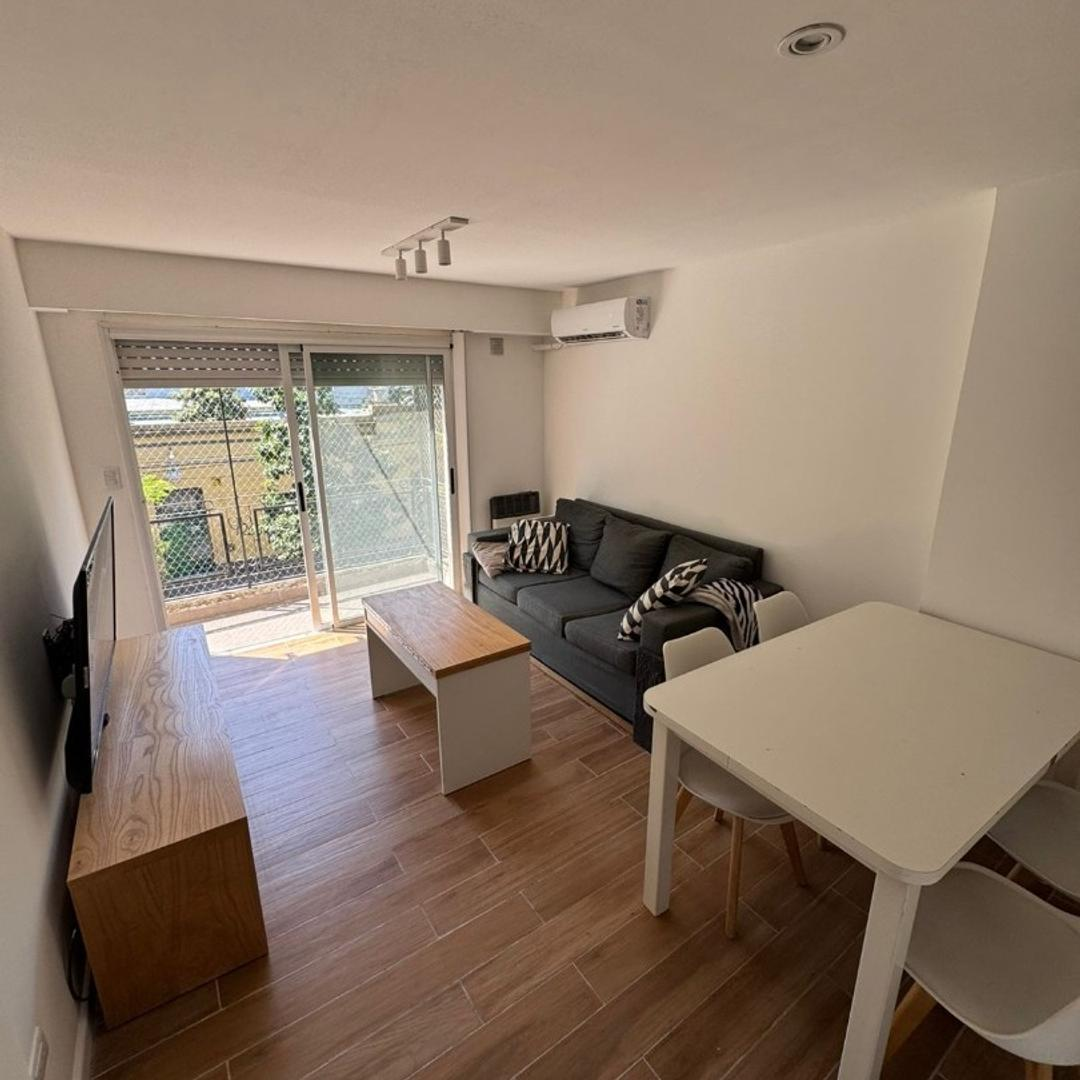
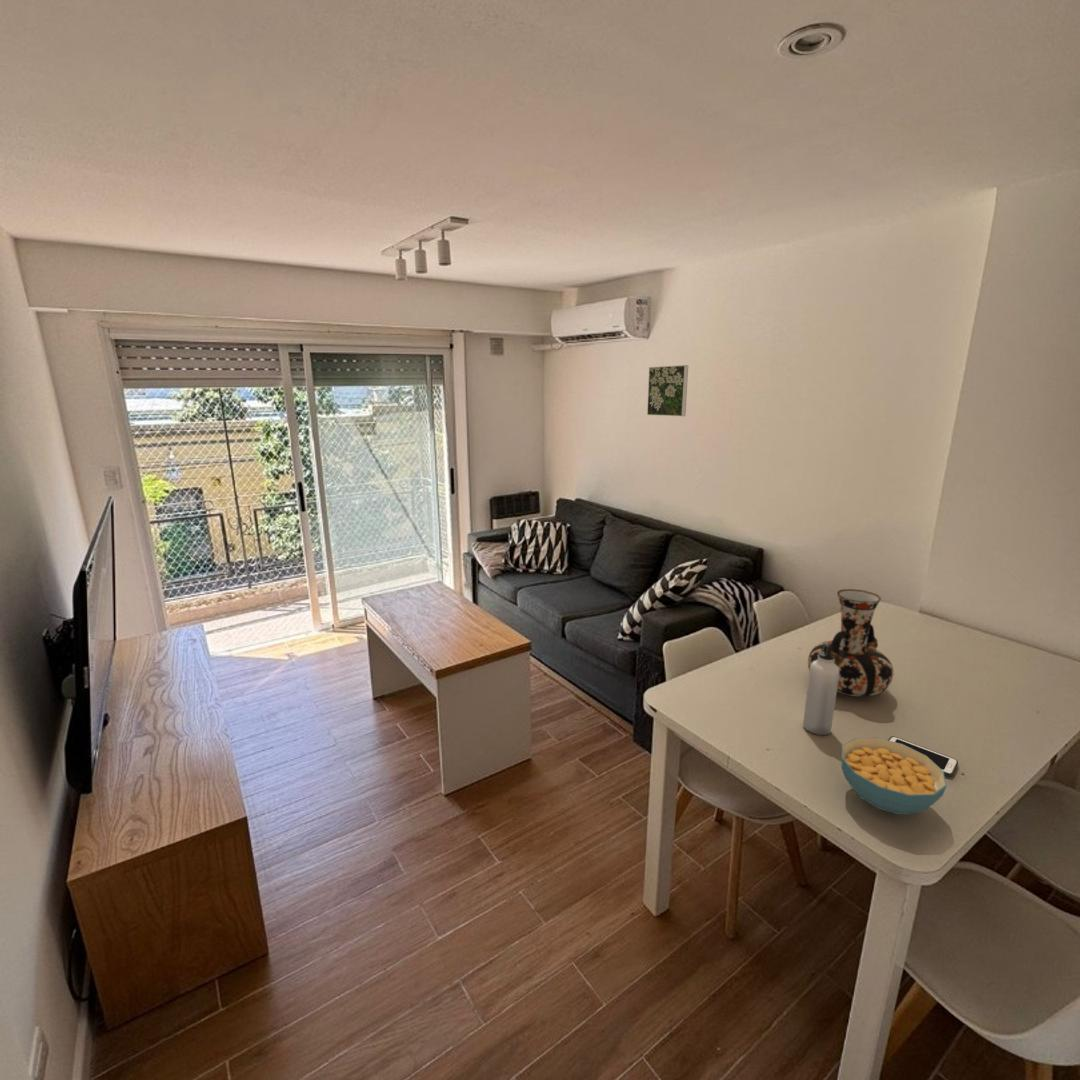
+ cell phone [887,735,959,778]
+ vase [807,588,895,698]
+ water bottle [802,643,839,736]
+ cereal bowl [841,737,948,815]
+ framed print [646,364,689,417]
